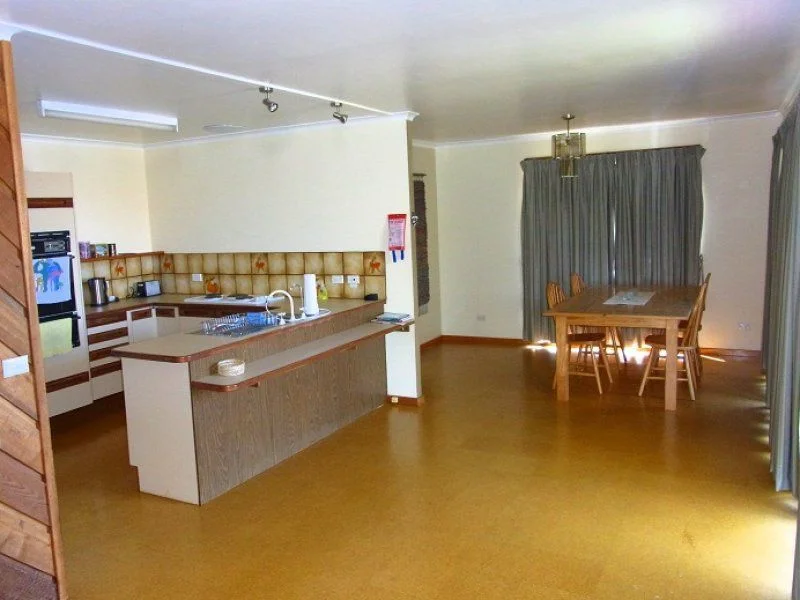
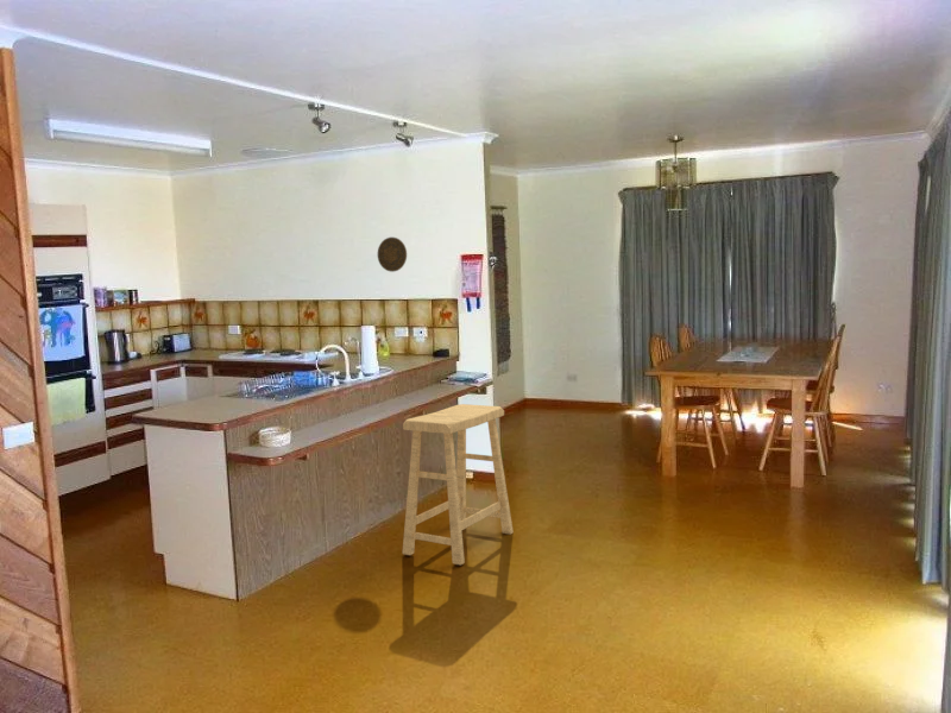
+ stool [402,403,515,567]
+ decorative plate [377,236,408,273]
